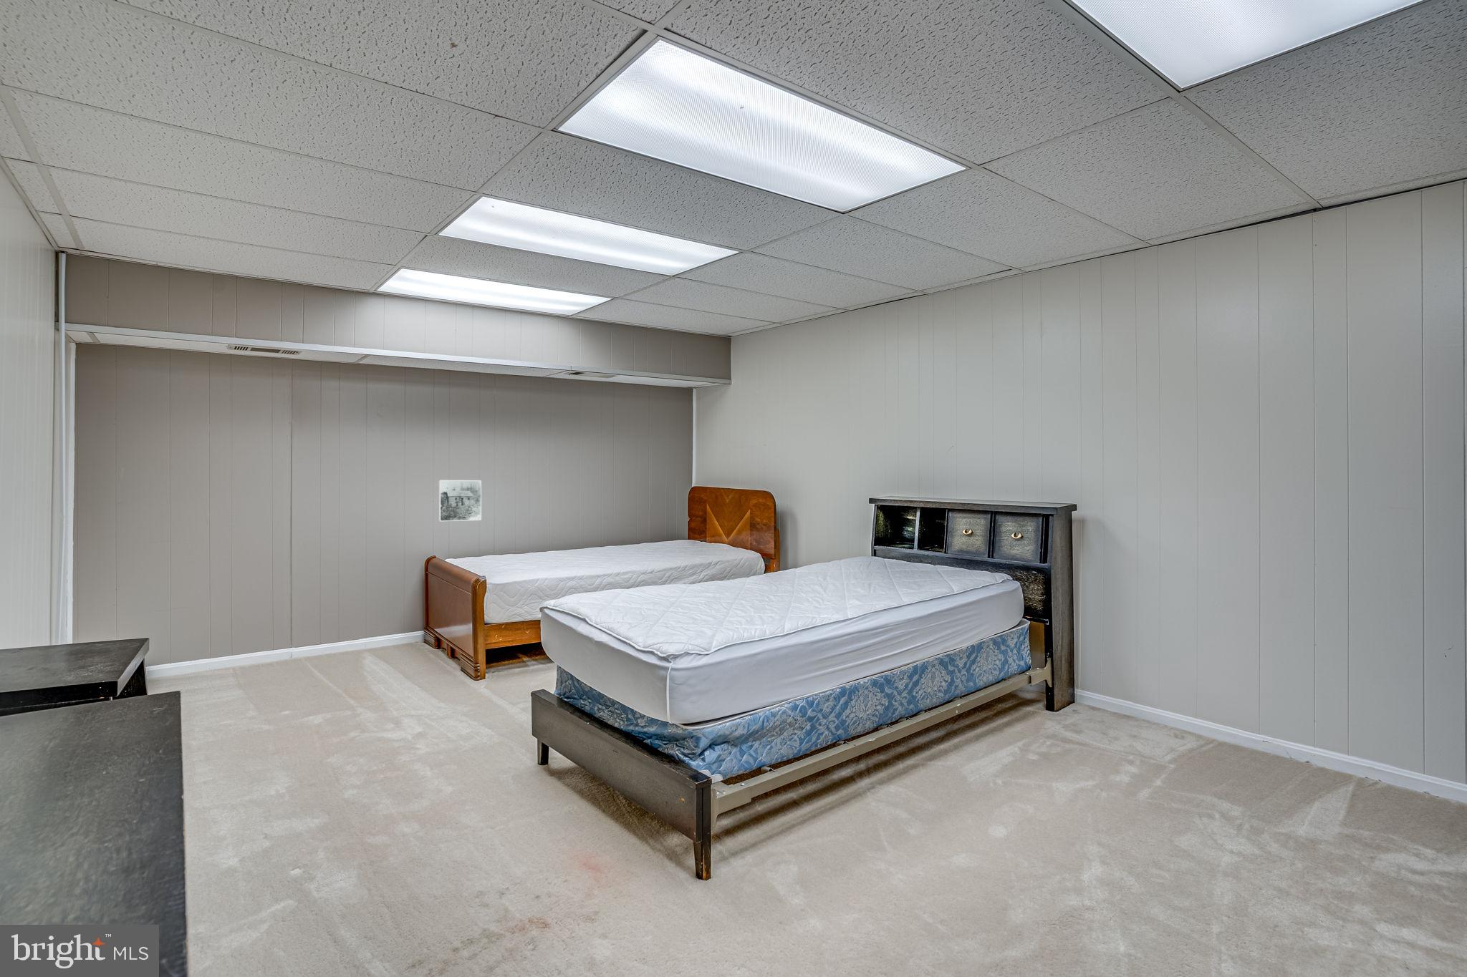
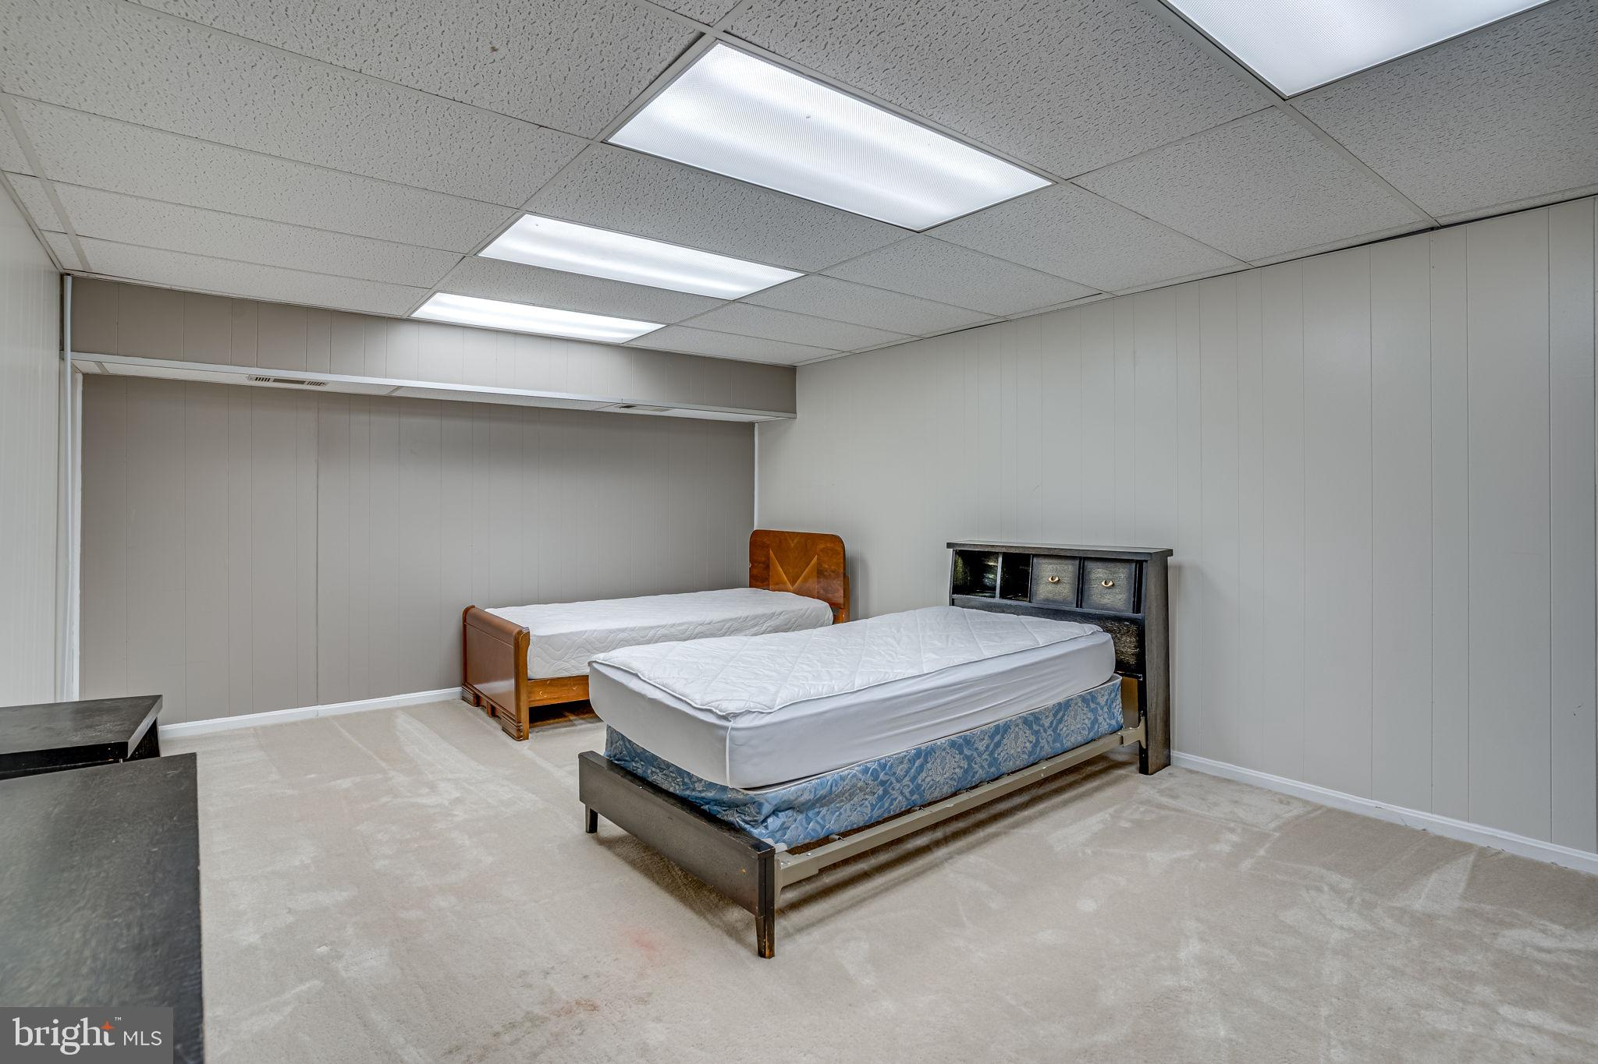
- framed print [438,480,482,522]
